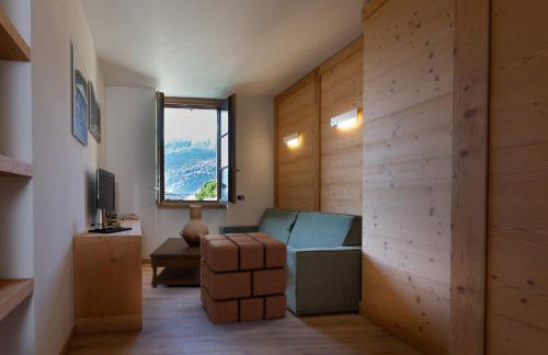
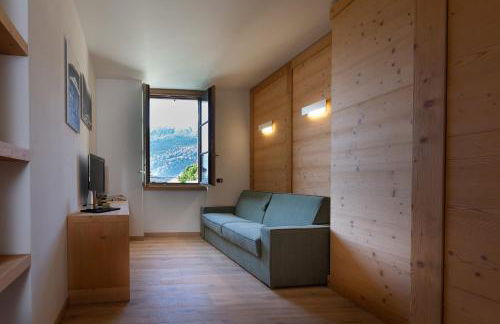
- vessel [179,204,210,248]
- coffee table [148,237,203,289]
- pouf [199,231,288,325]
